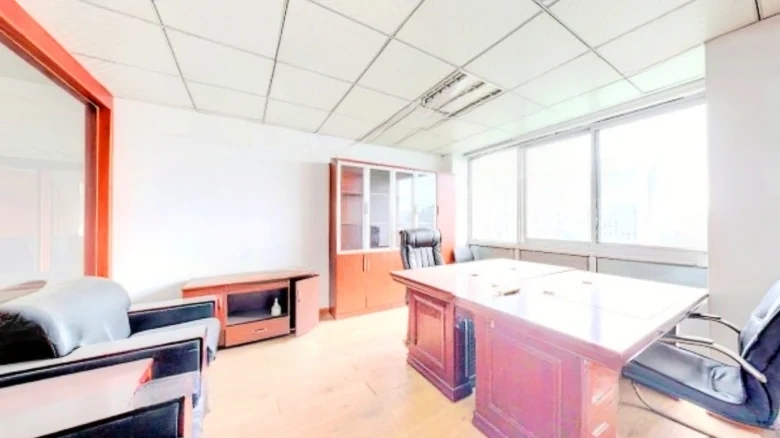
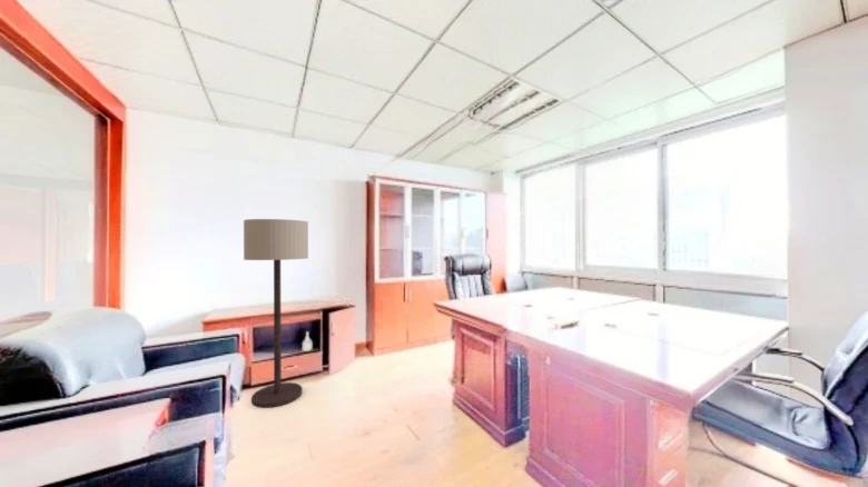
+ floor lamp [243,218,309,409]
